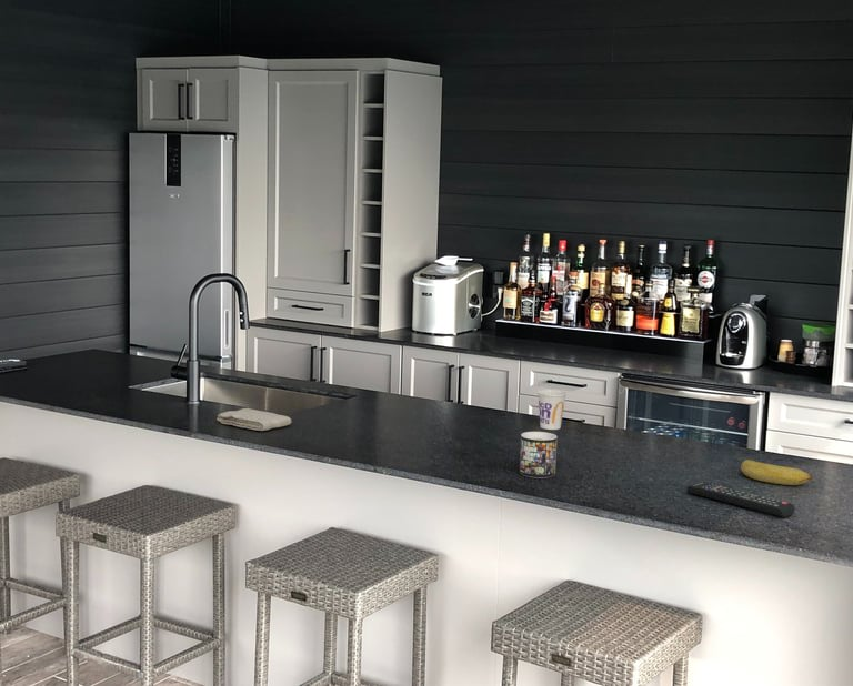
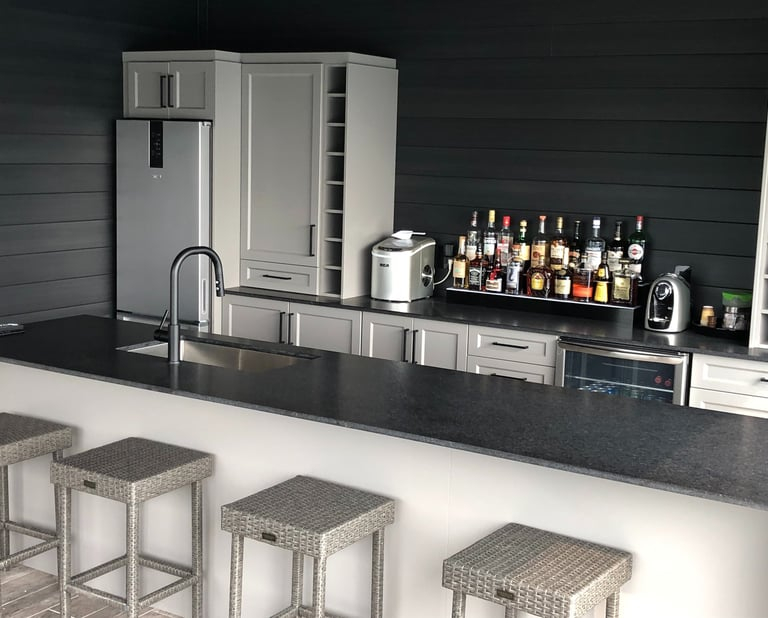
- remote control [685,482,796,518]
- washcloth [215,407,292,432]
- cup [536,389,568,431]
- mug [519,431,558,480]
- banana [740,458,813,486]
